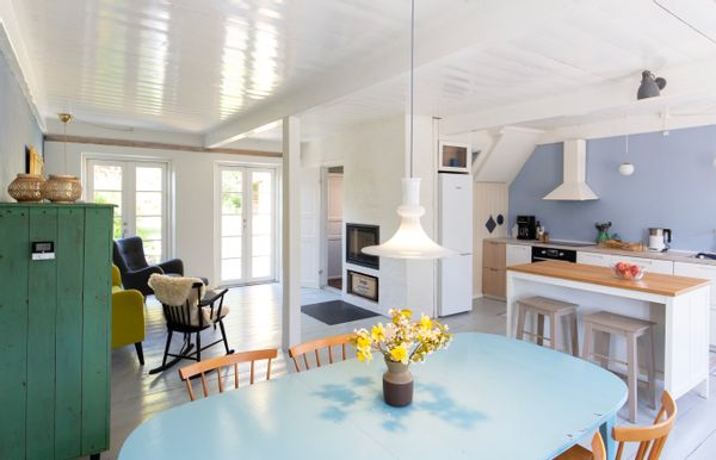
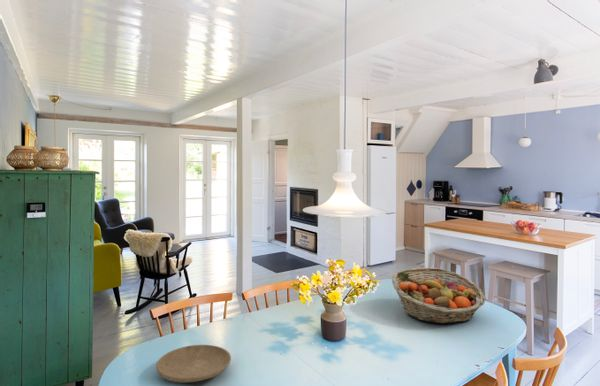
+ fruit basket [391,267,487,325]
+ plate [155,344,232,383]
